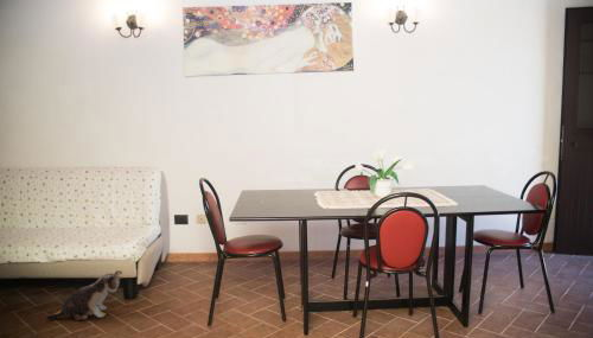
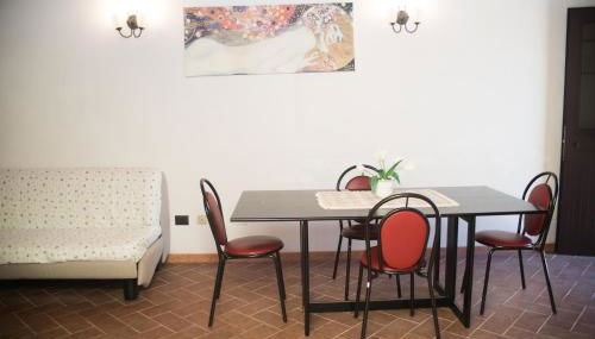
- plush toy [45,269,123,321]
